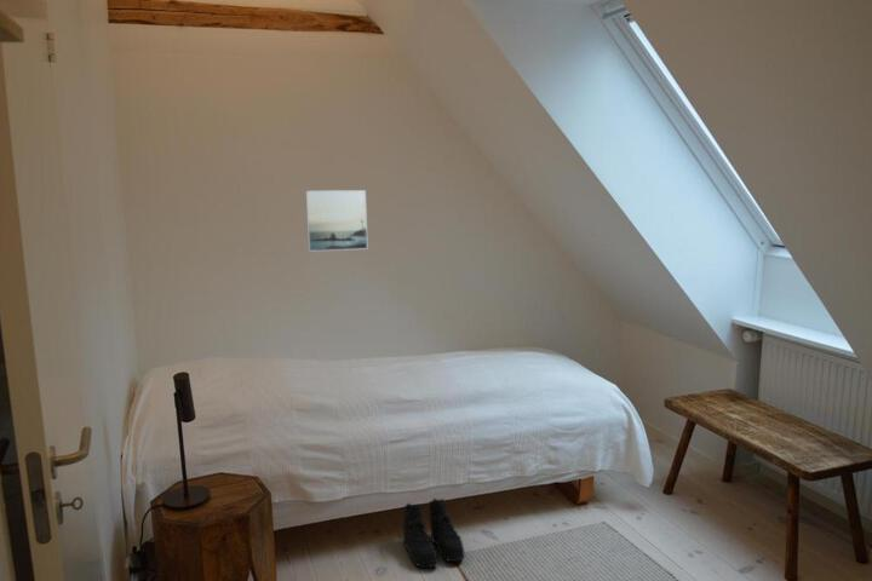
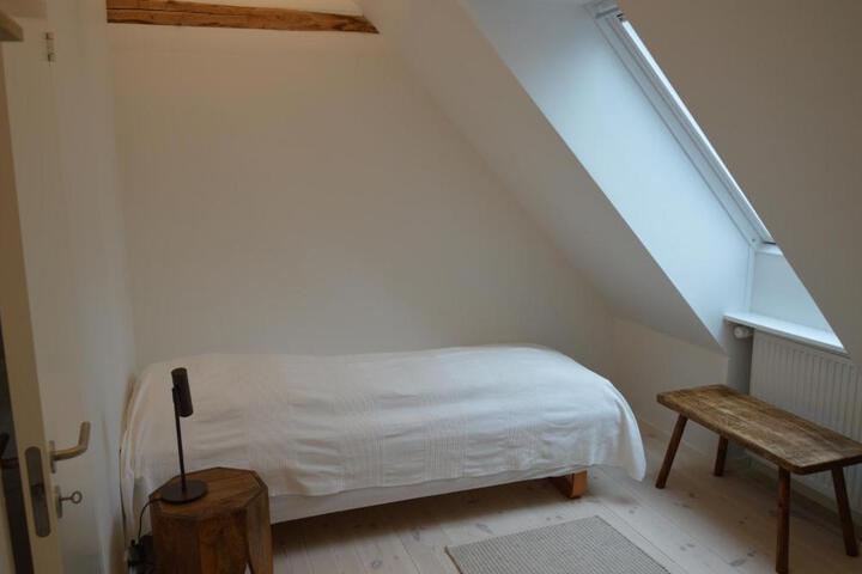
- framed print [304,189,369,253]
- boots [402,497,465,569]
